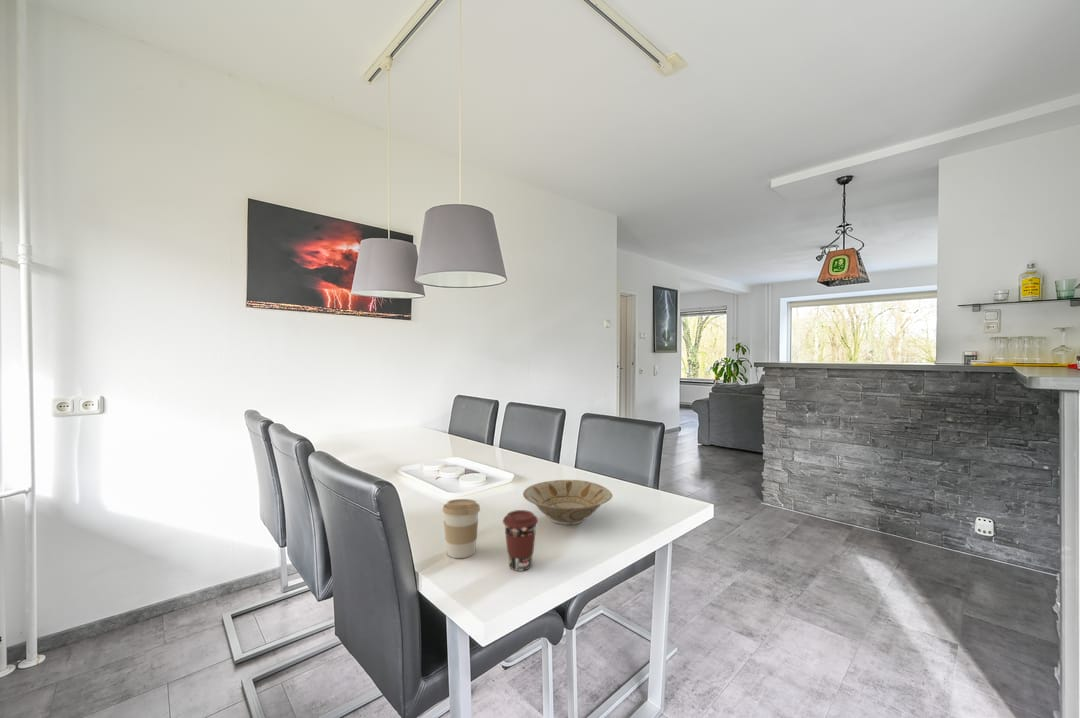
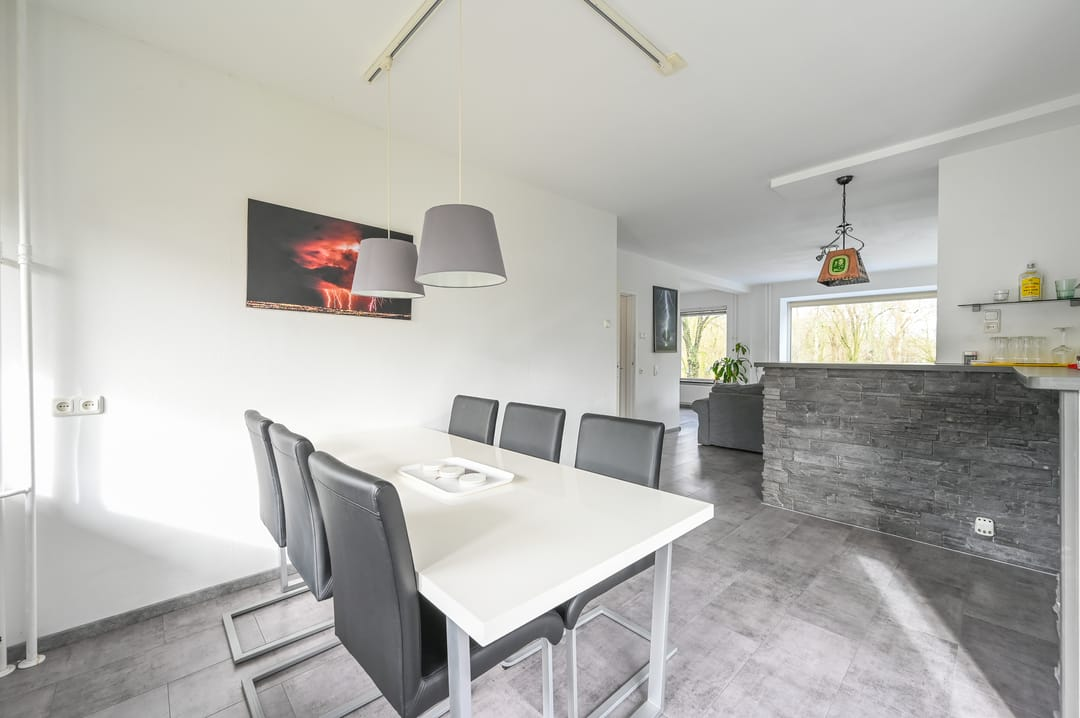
- coffee cup [441,498,481,559]
- bowl [522,479,613,526]
- coffee cup [502,509,539,572]
